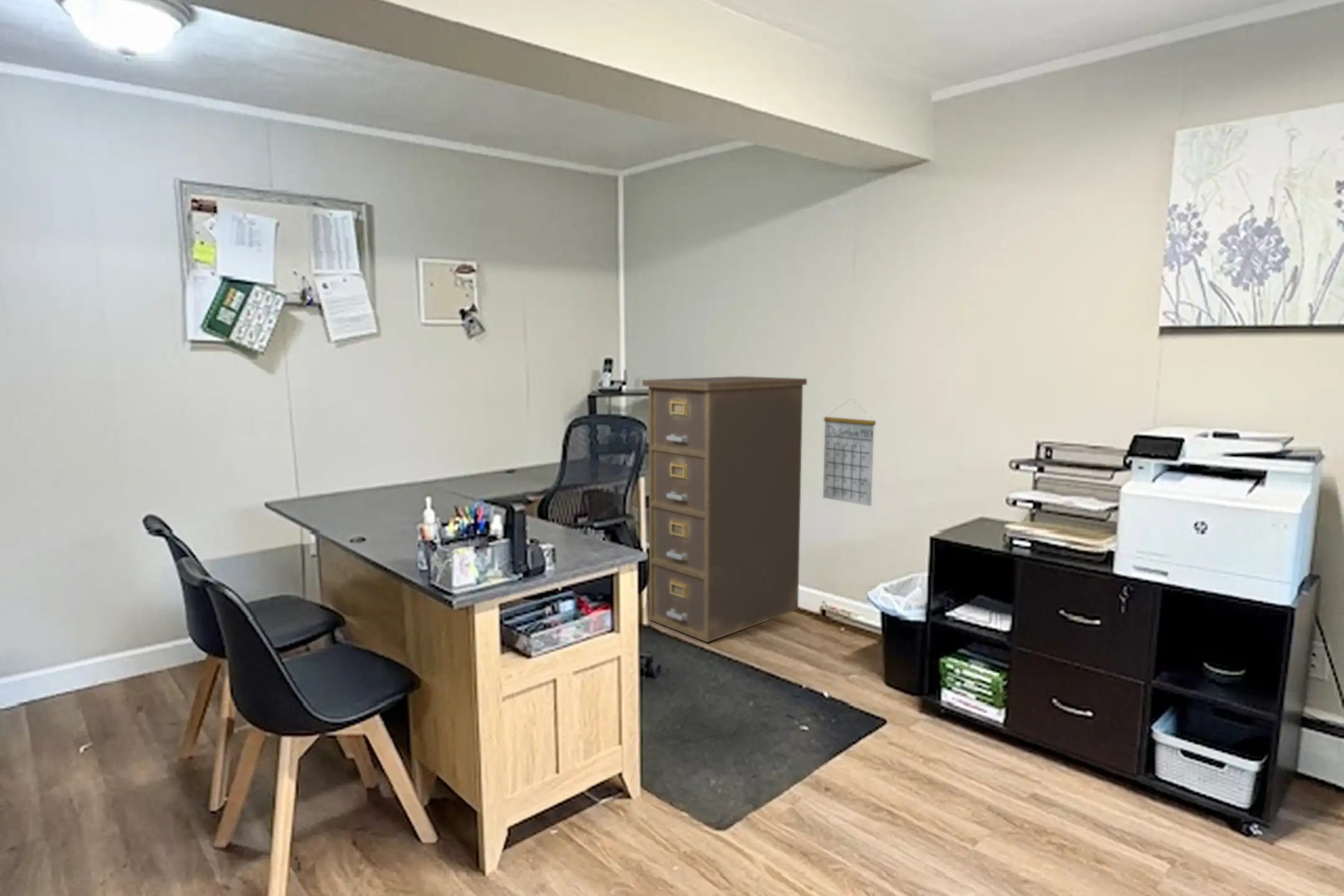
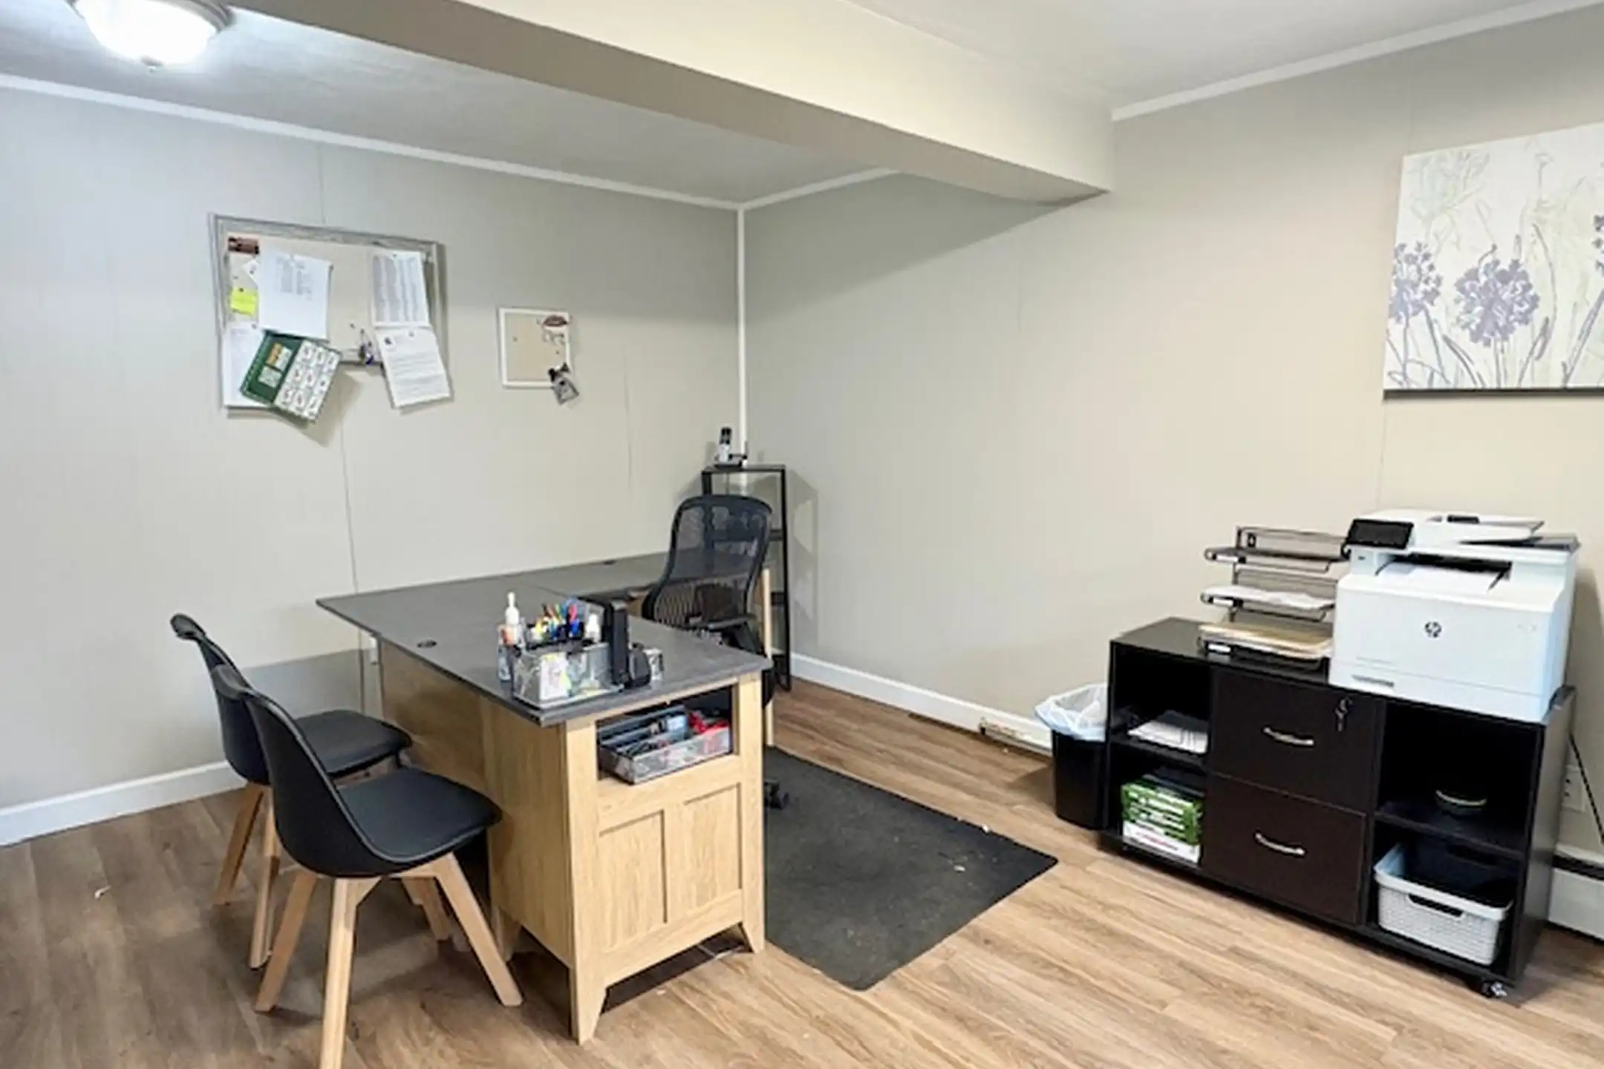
- filing cabinet [642,376,808,643]
- calendar [823,398,877,507]
